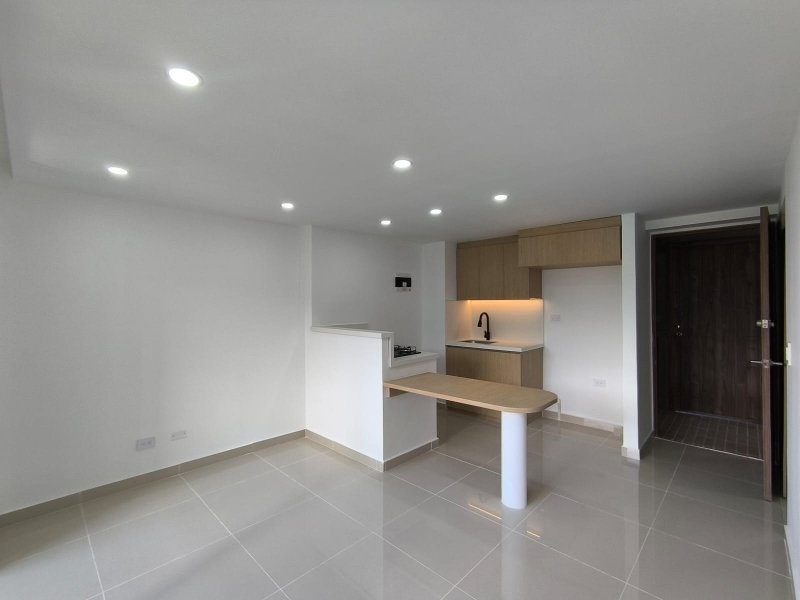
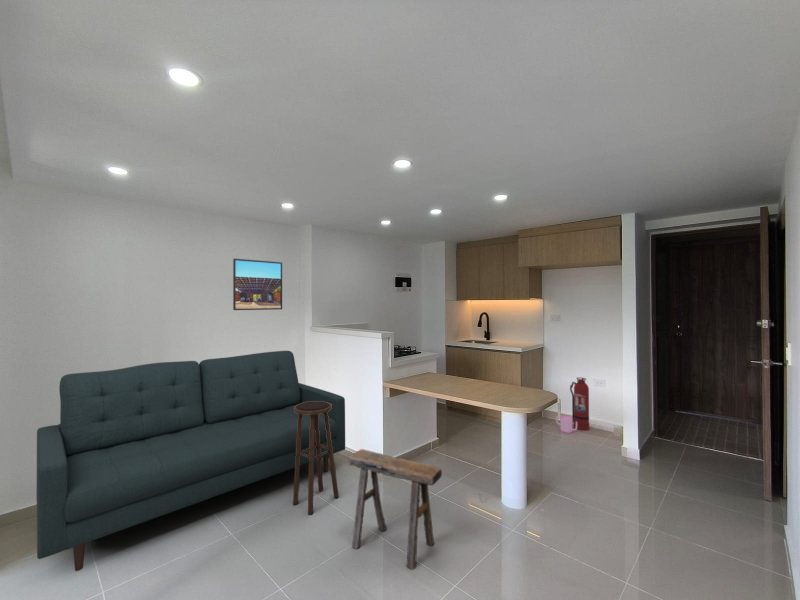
+ stool [292,401,340,516]
+ mug [555,415,578,434]
+ stool [348,448,443,570]
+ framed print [232,258,283,311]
+ sofa [35,350,346,572]
+ fire extinguisher [569,377,590,431]
